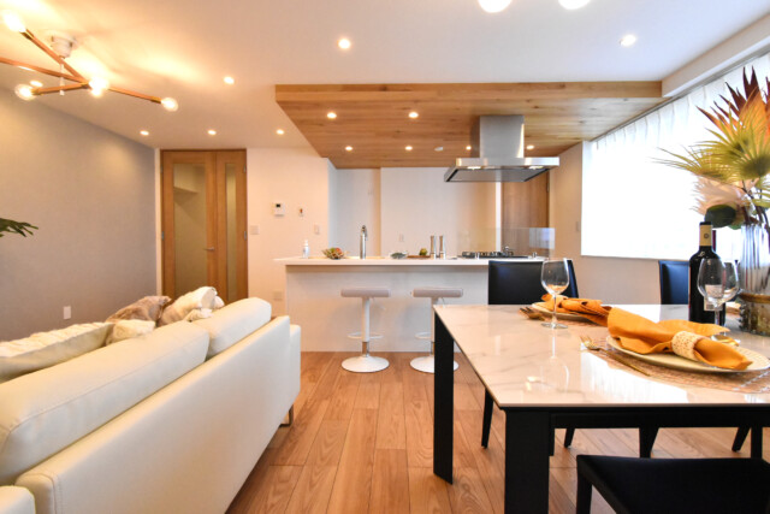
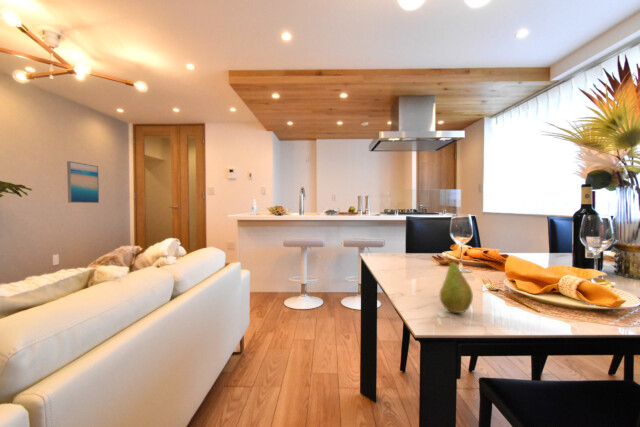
+ fruit [439,254,474,314]
+ wall art [66,160,100,204]
